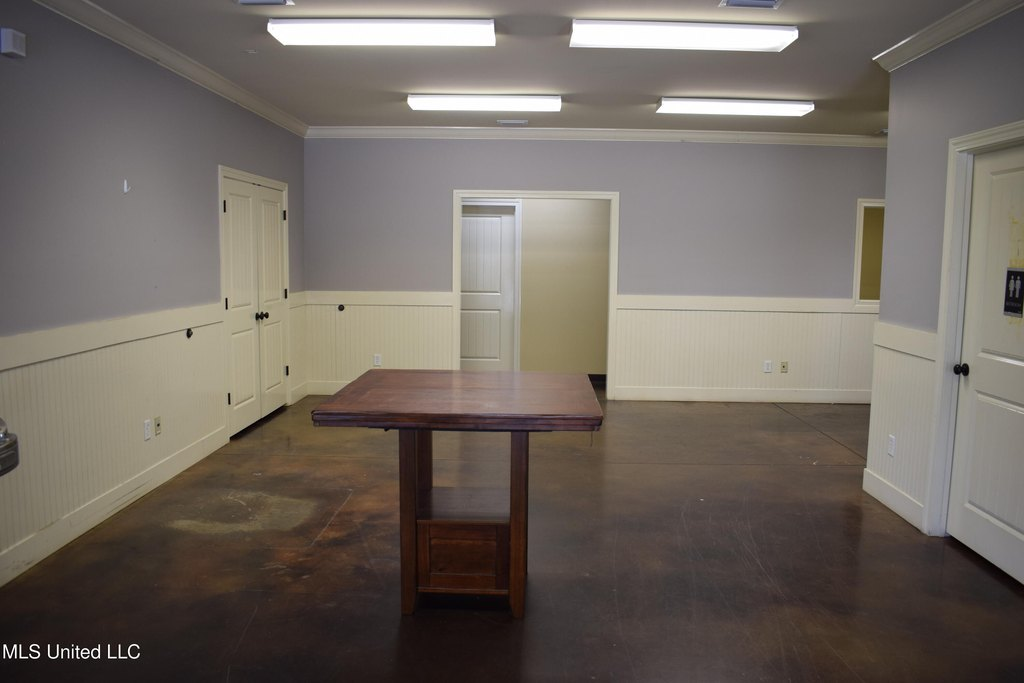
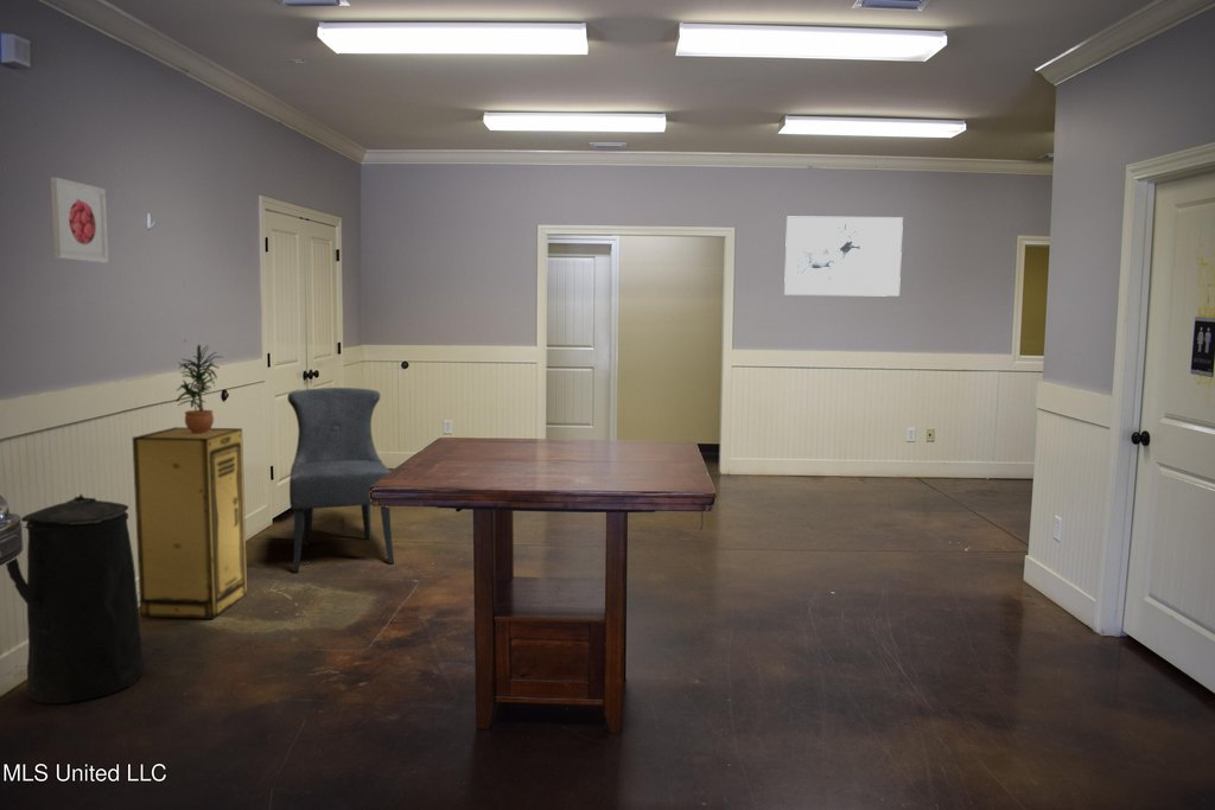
+ dining chair [286,387,395,573]
+ storage cabinet [132,426,249,620]
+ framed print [49,176,109,263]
+ potted plant [176,344,223,434]
+ trash can [5,493,144,704]
+ wall art [783,216,904,298]
